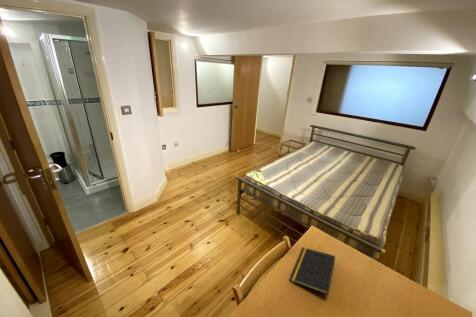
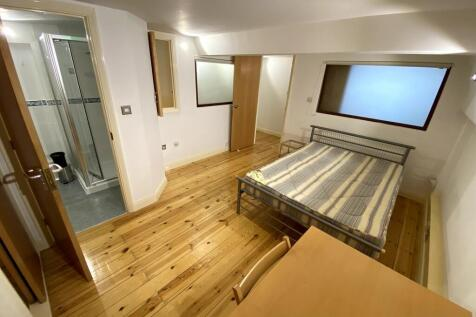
- notepad [289,246,336,295]
